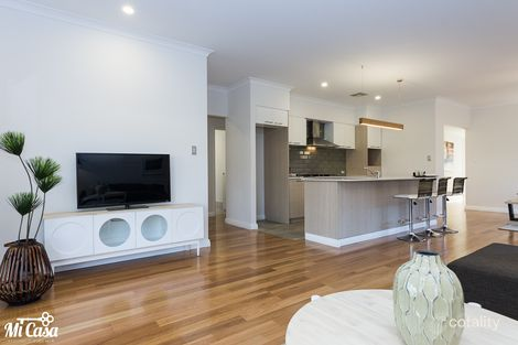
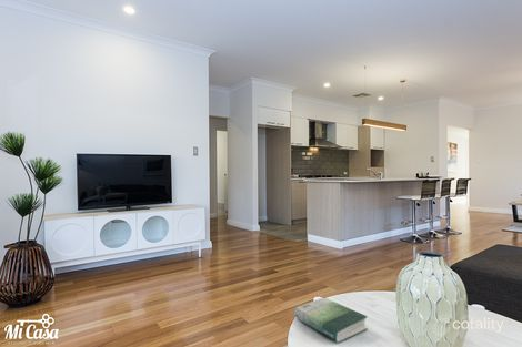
+ book [292,297,369,344]
